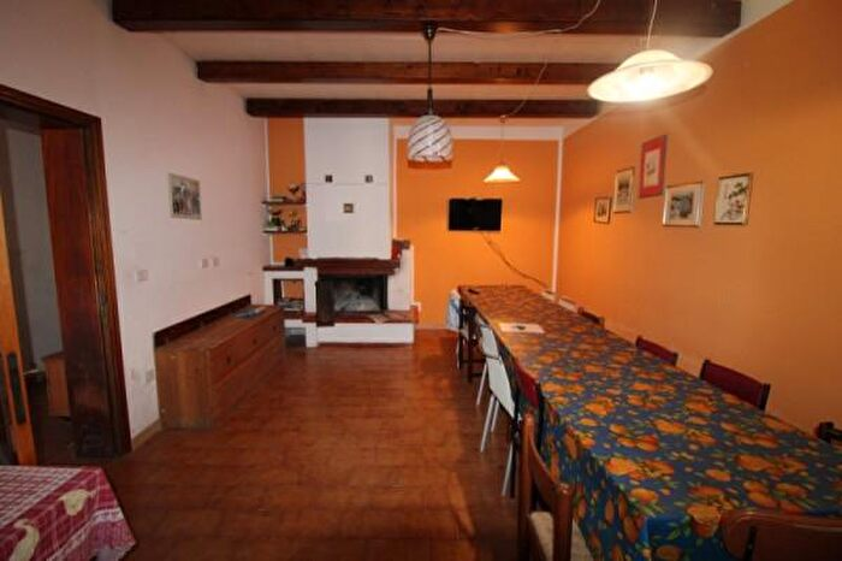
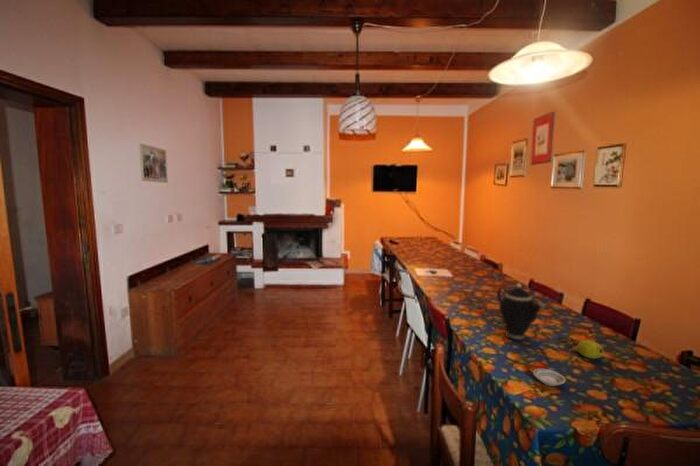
+ fruit [575,339,605,360]
+ saucer [532,368,567,387]
+ teapot [496,282,546,342]
